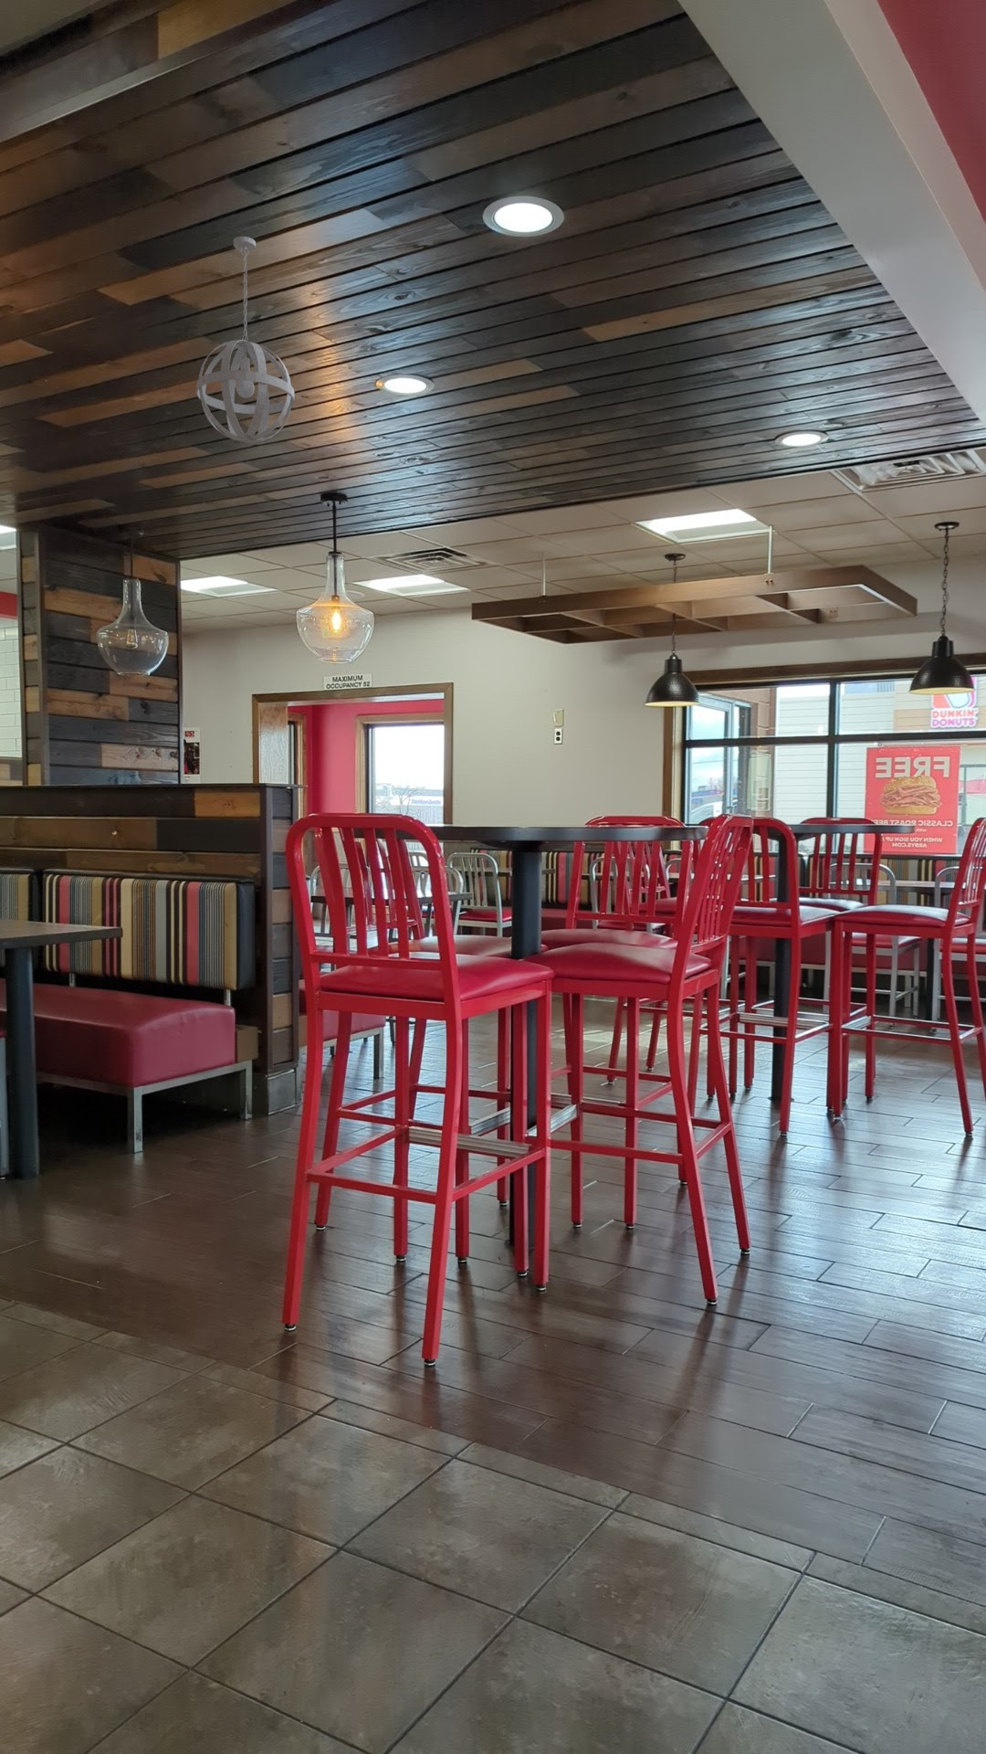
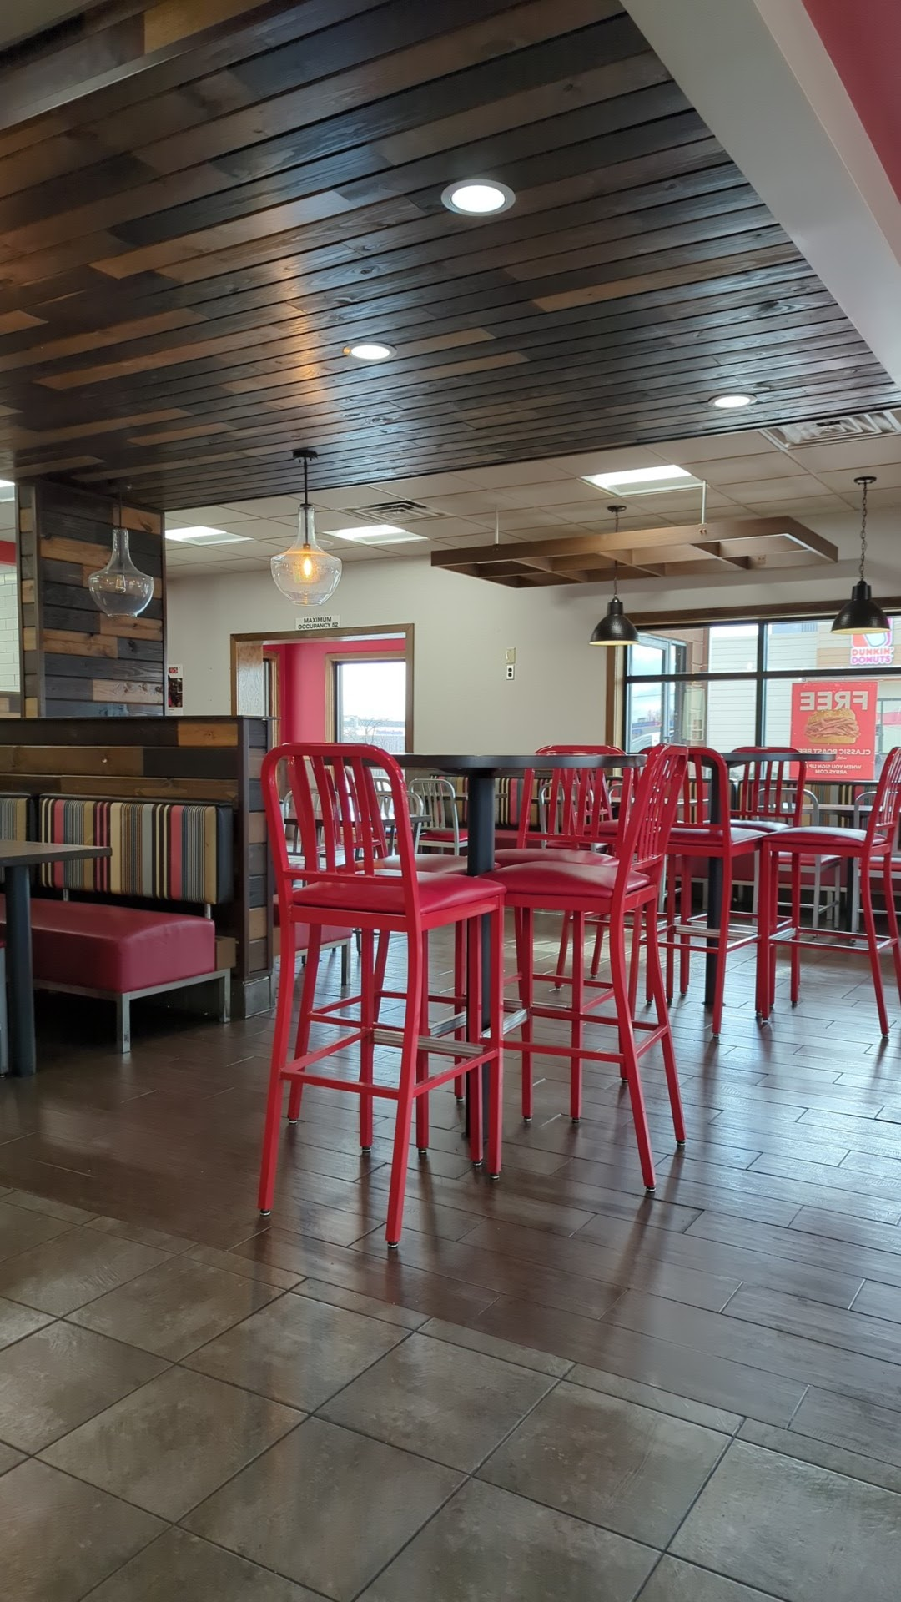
- pendant light [195,236,295,445]
